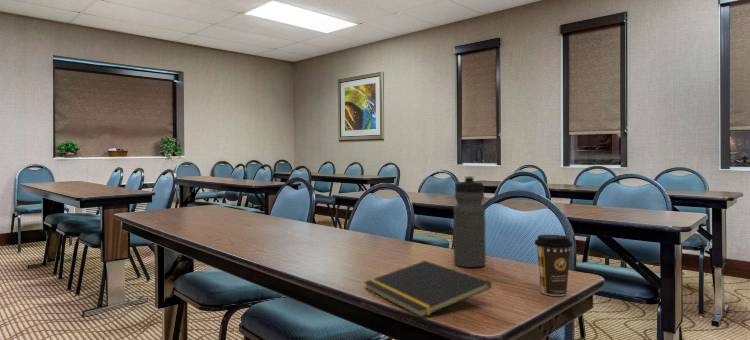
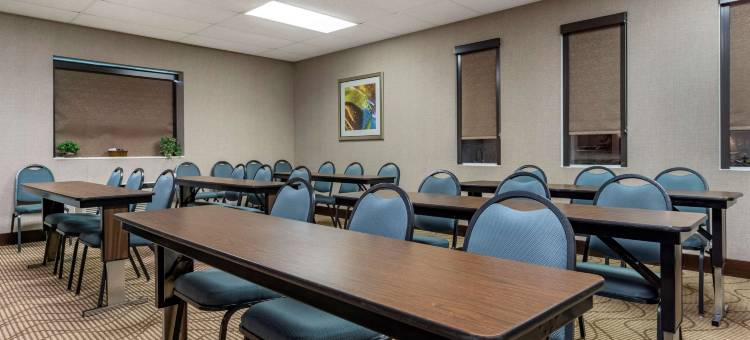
- notepad [363,260,492,319]
- coffee cup [533,234,574,297]
- water bottle [452,175,487,268]
